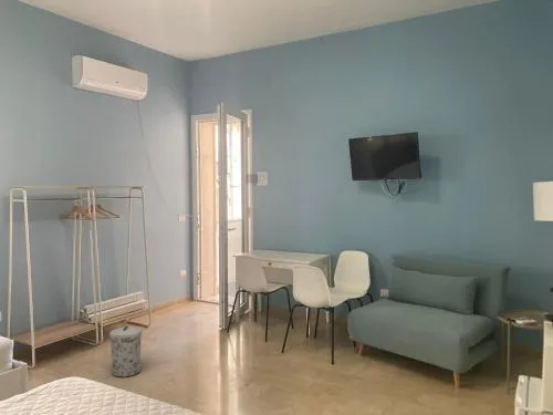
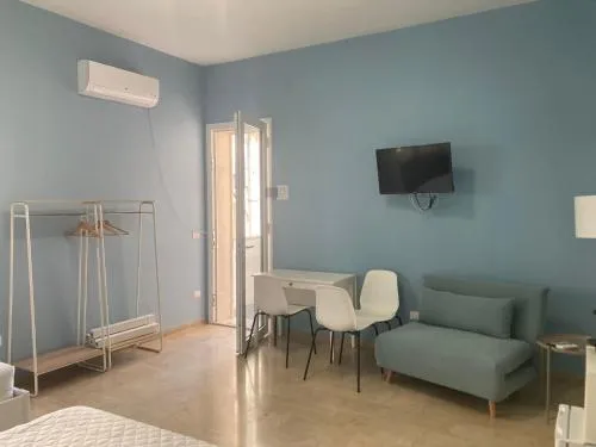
- trash can [108,325,143,378]
